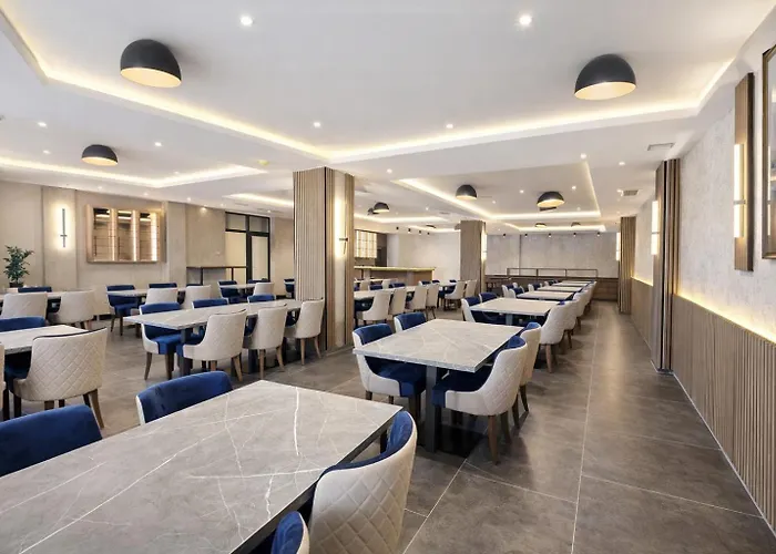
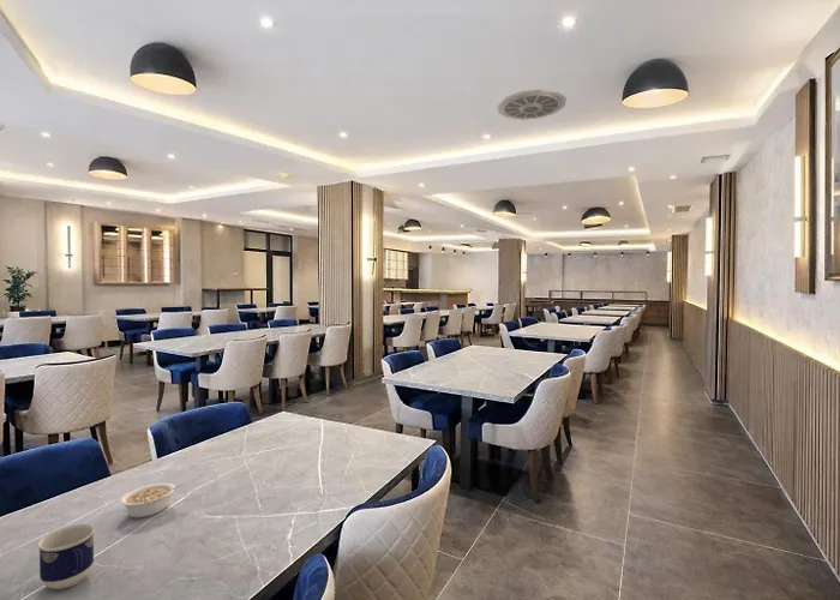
+ ceiling vent [496,88,568,121]
+ cup [36,523,96,590]
+ legume [119,482,186,518]
